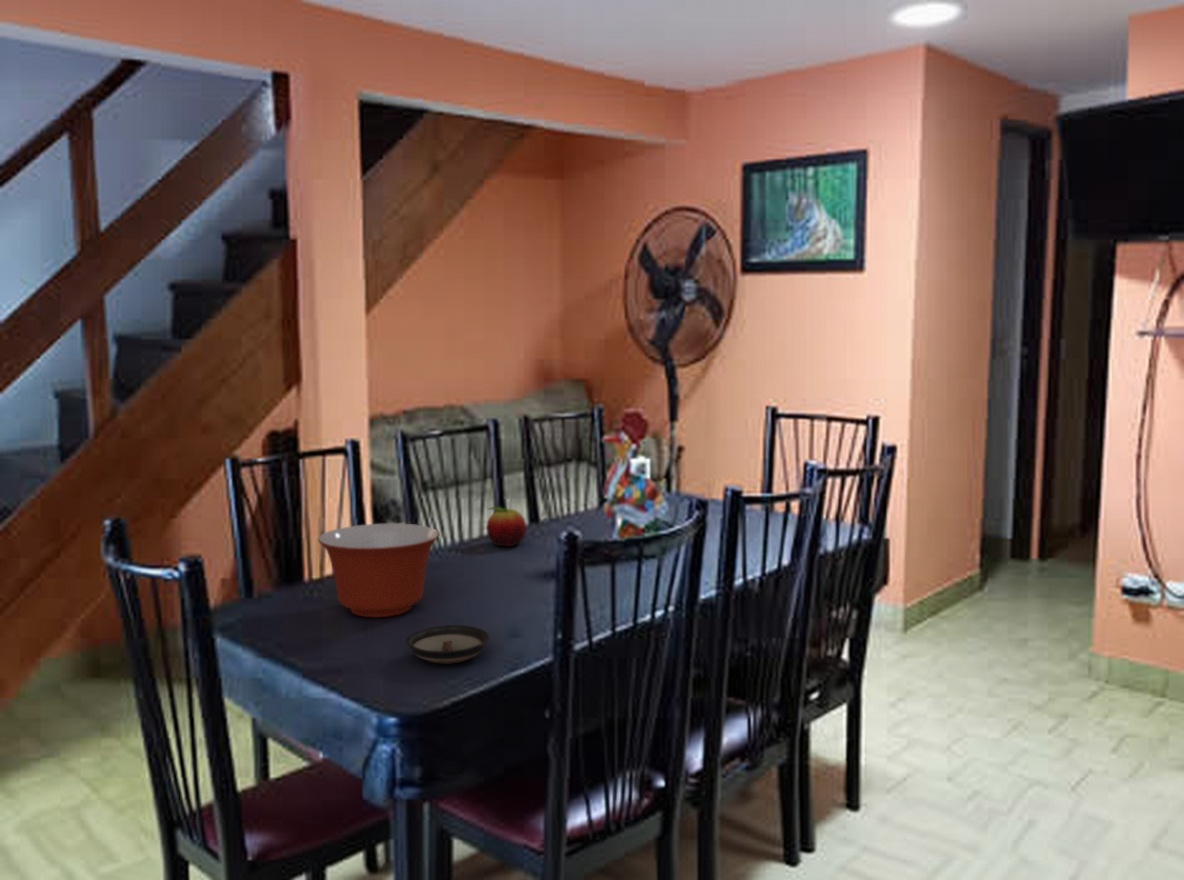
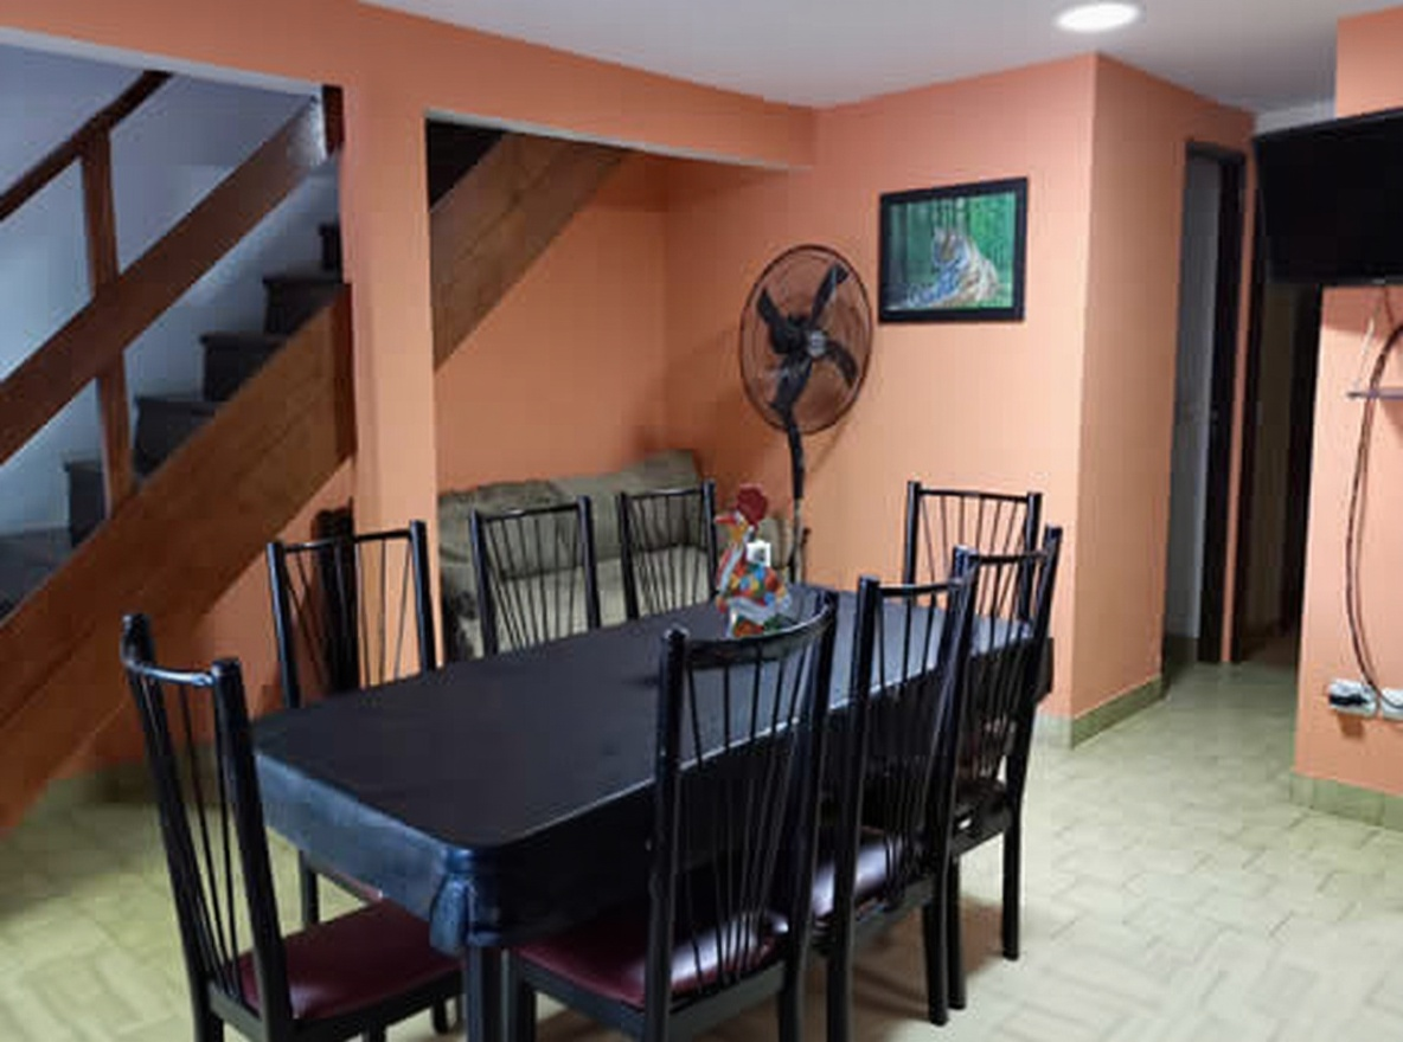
- mixing bowl [317,523,441,618]
- fruit [485,506,528,547]
- saucer [405,624,491,665]
